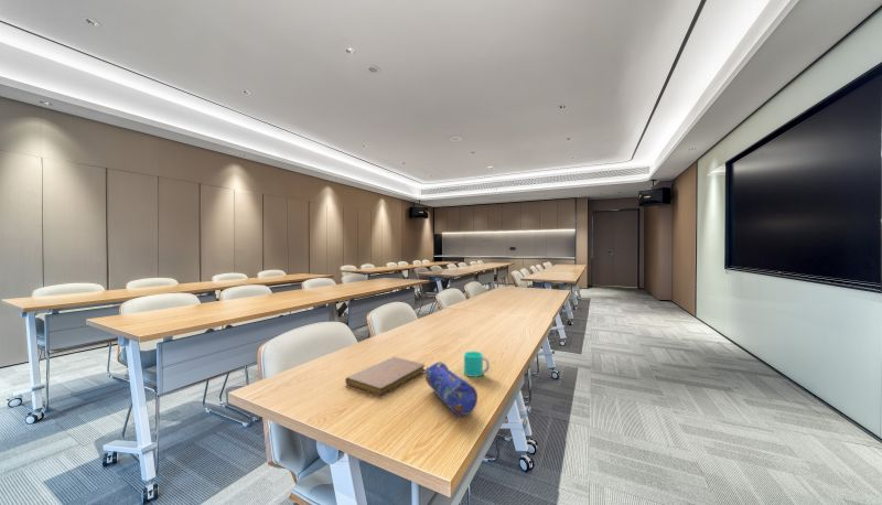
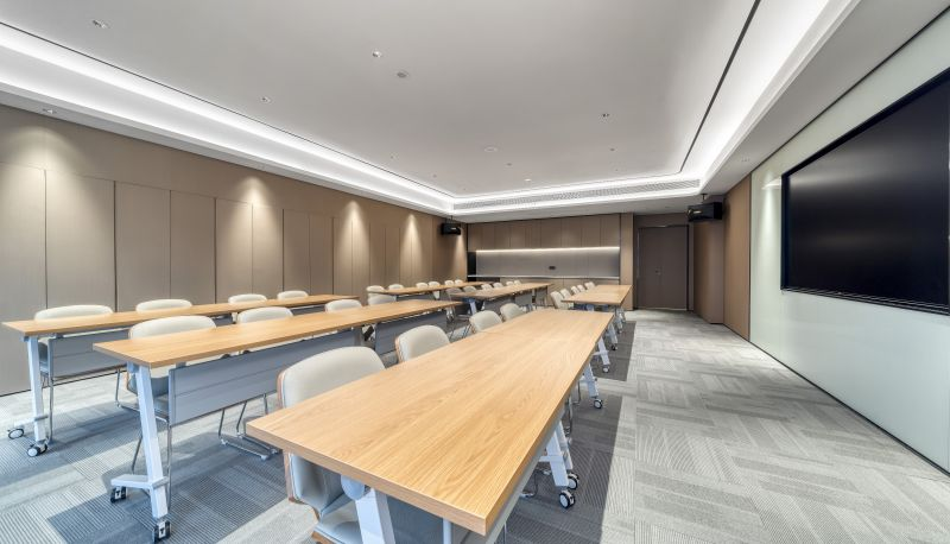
- notebook [344,356,427,397]
- cup [463,351,491,378]
- pencil case [423,361,478,417]
